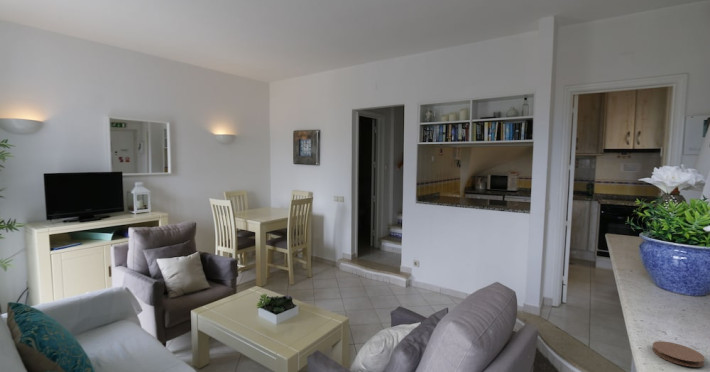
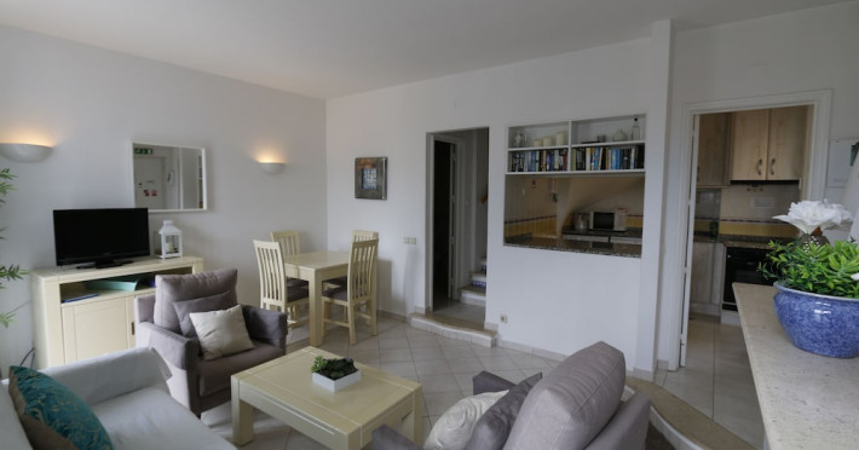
- coaster [652,340,706,368]
